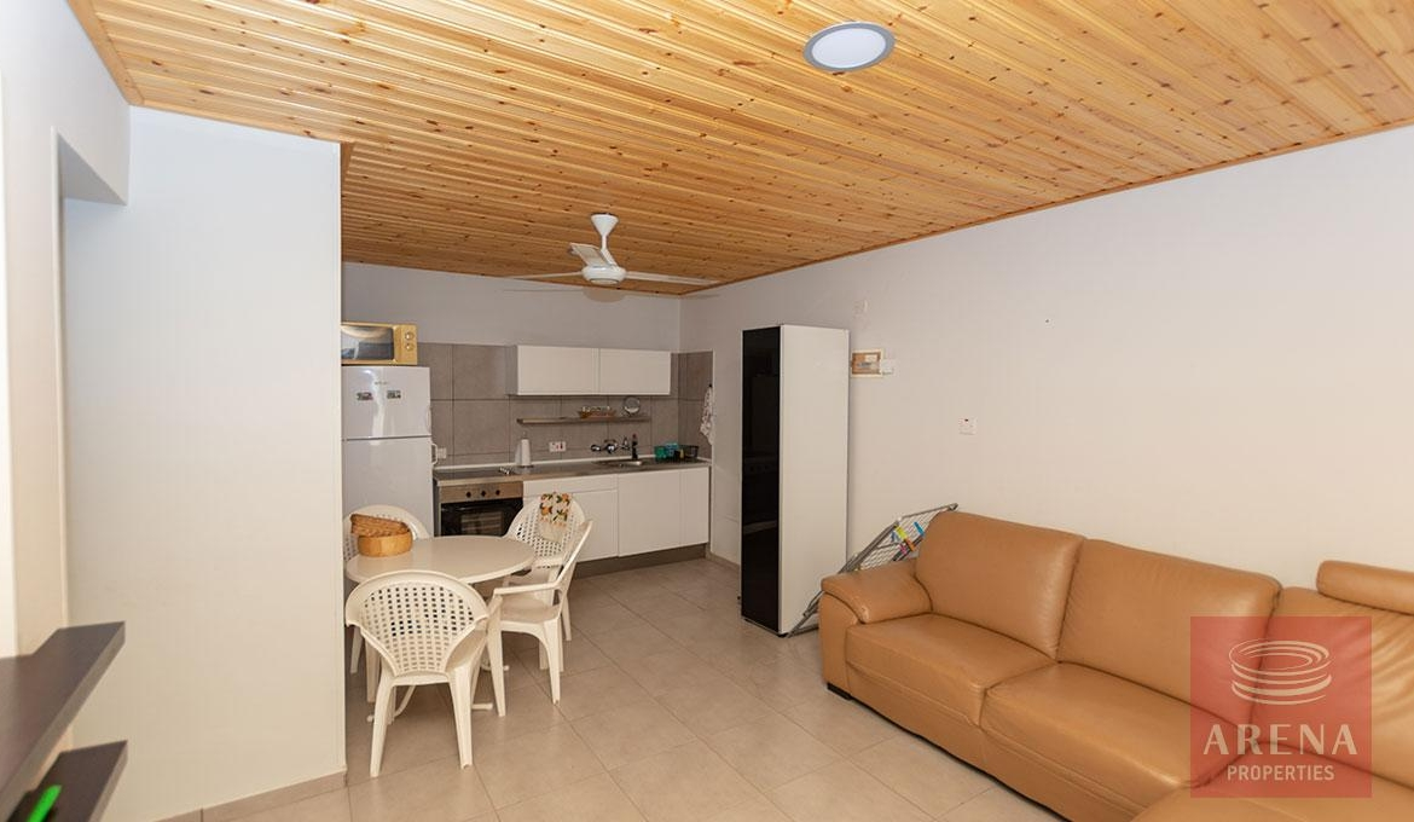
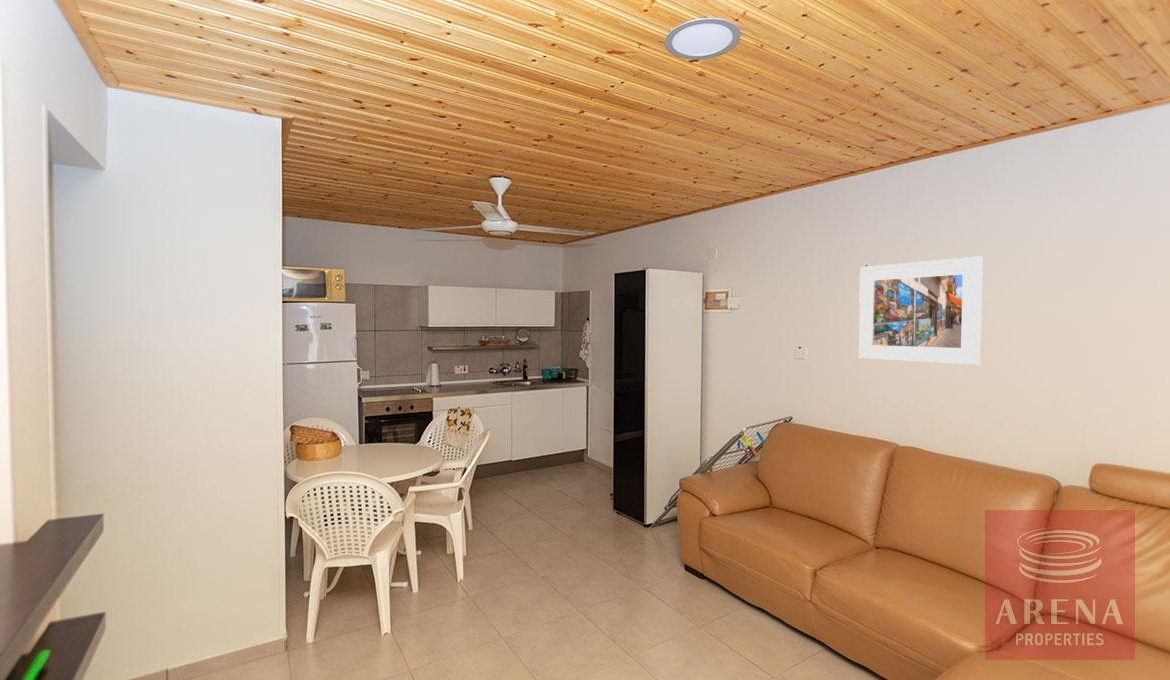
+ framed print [858,255,984,366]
